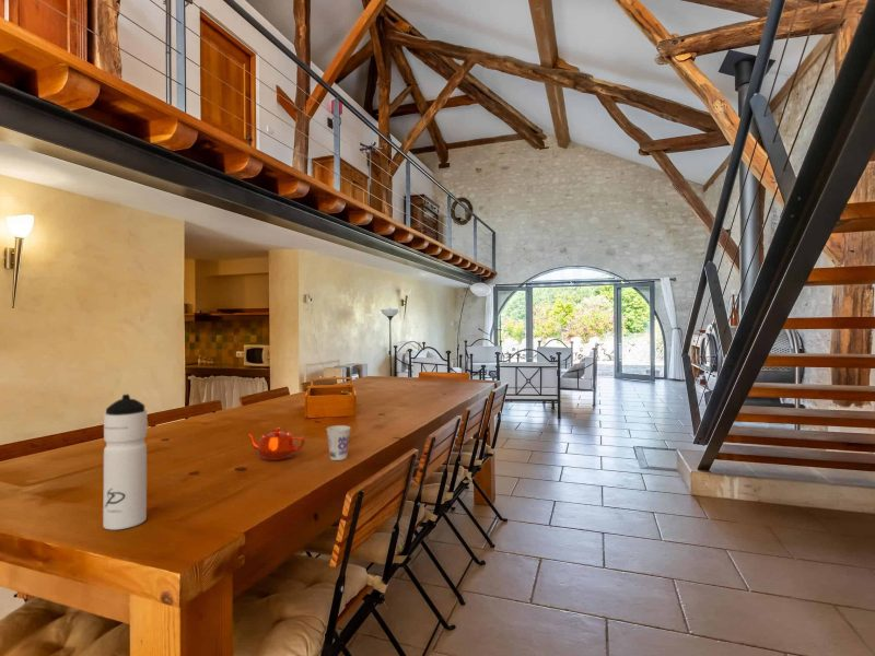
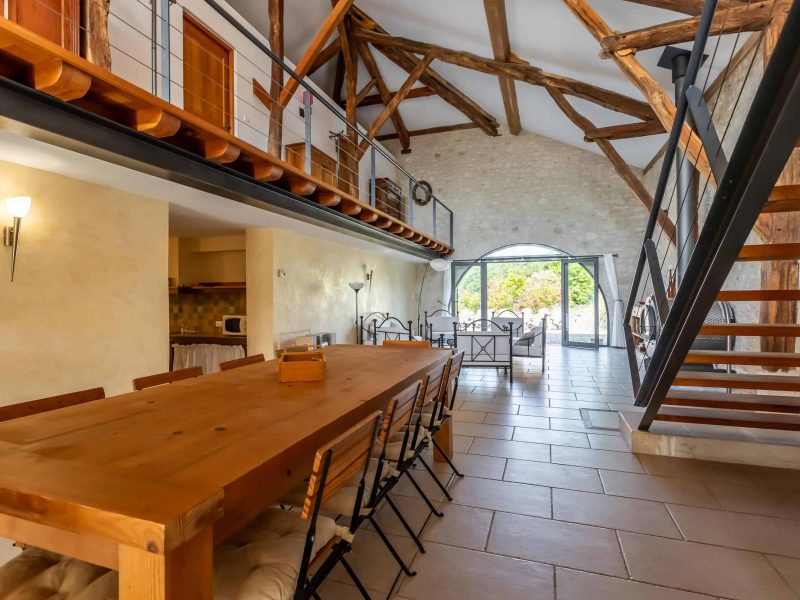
- cup [325,424,352,461]
- teapot [245,426,306,461]
- water bottle [102,394,148,531]
